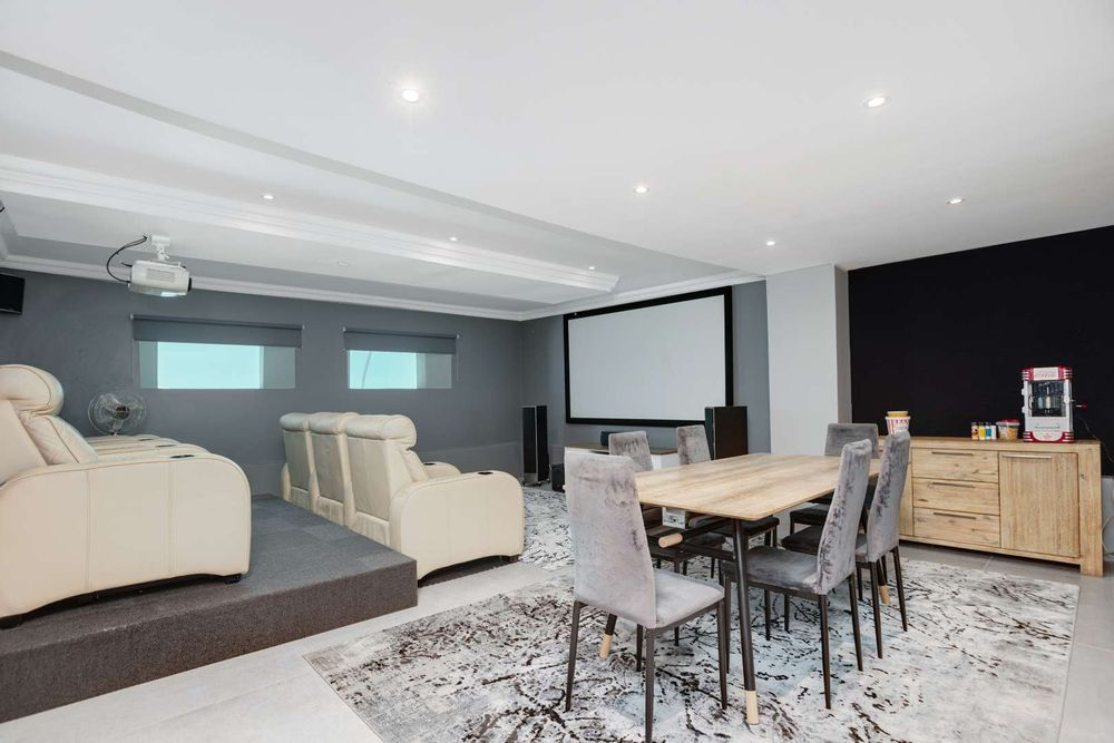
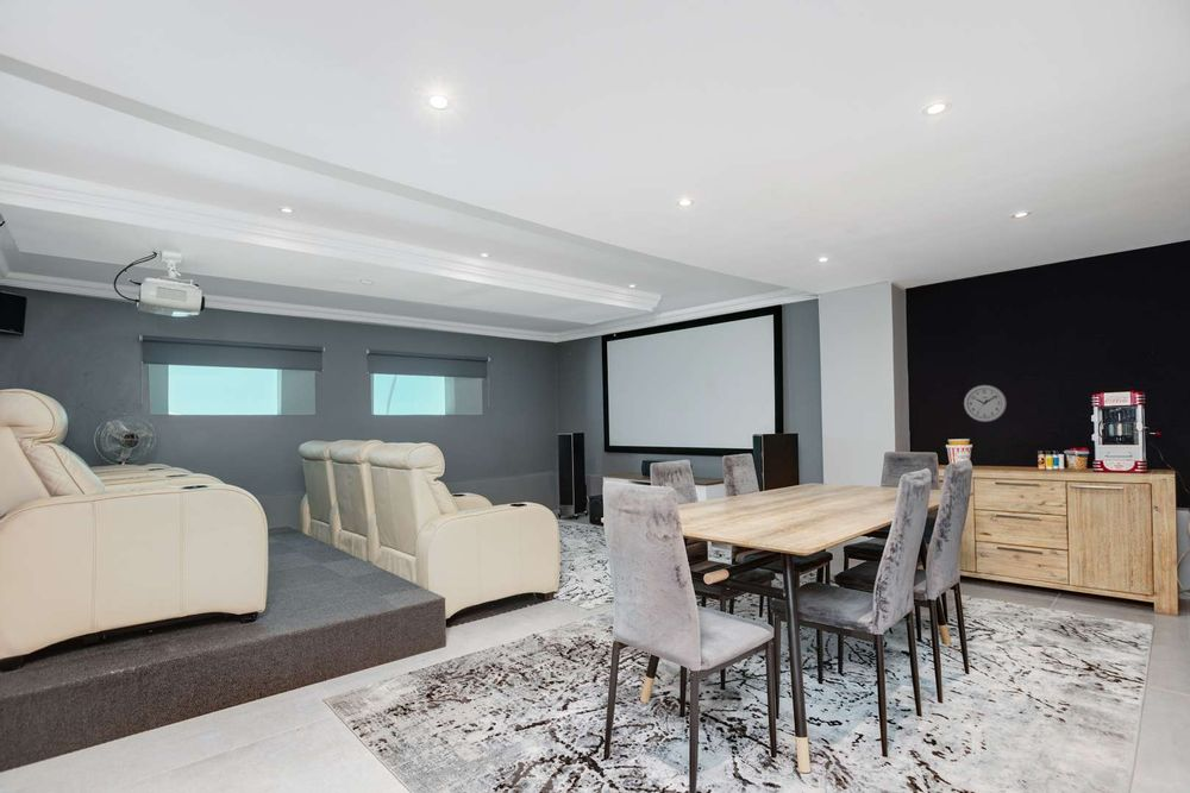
+ wall clock [963,384,1008,423]
